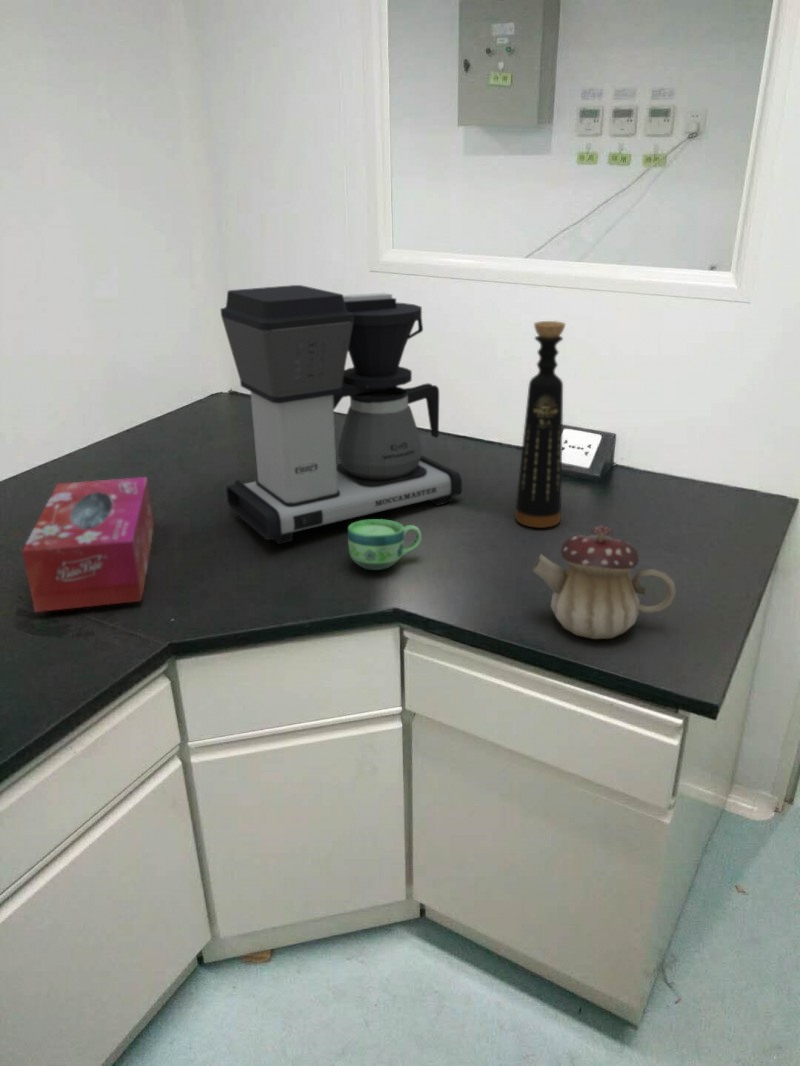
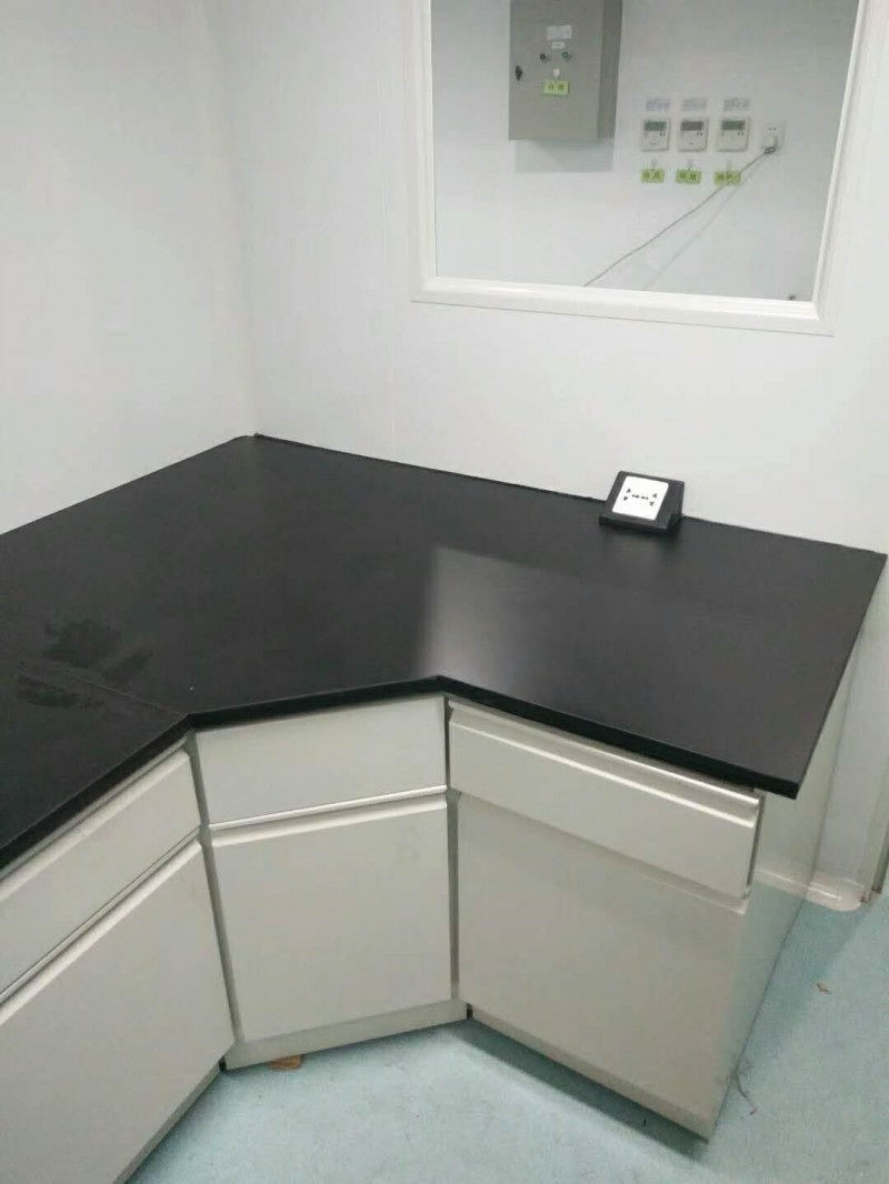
- teapot [532,525,677,640]
- cup [347,518,422,571]
- coffee maker [219,284,463,545]
- tissue box [21,476,155,613]
- bottle [514,320,566,529]
